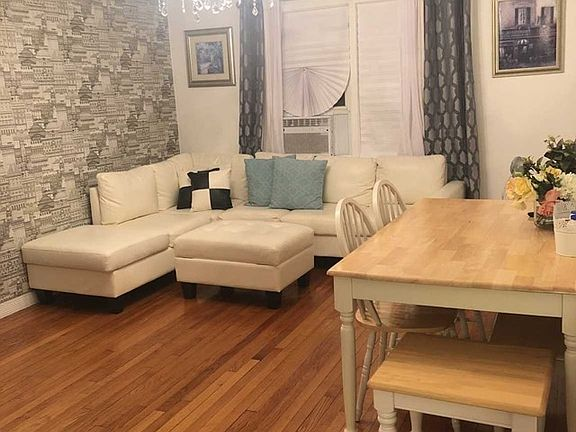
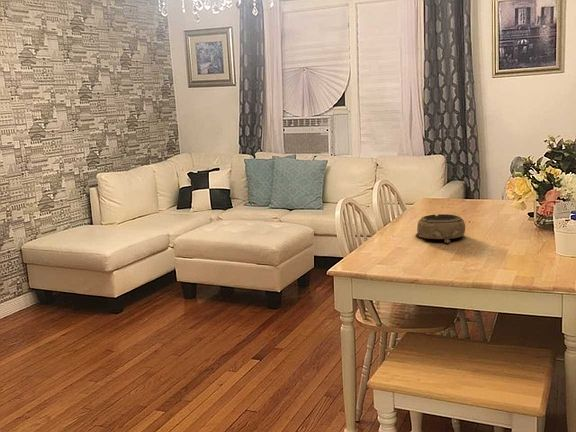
+ decorative bowl [414,213,466,244]
